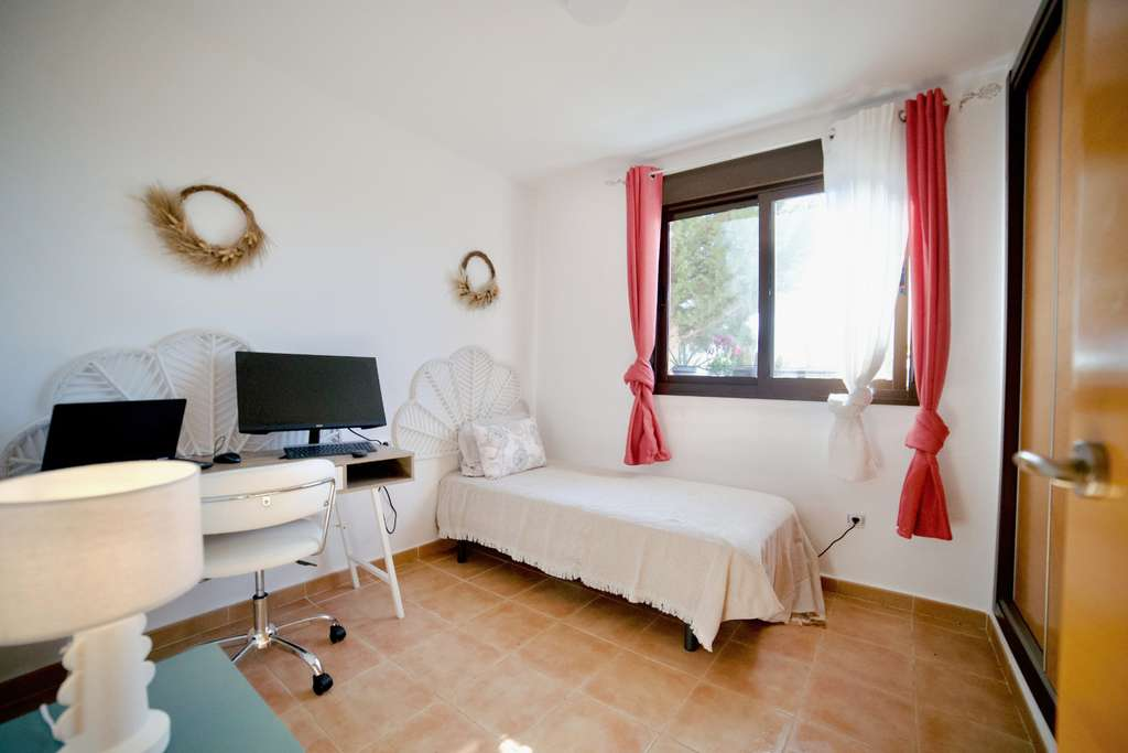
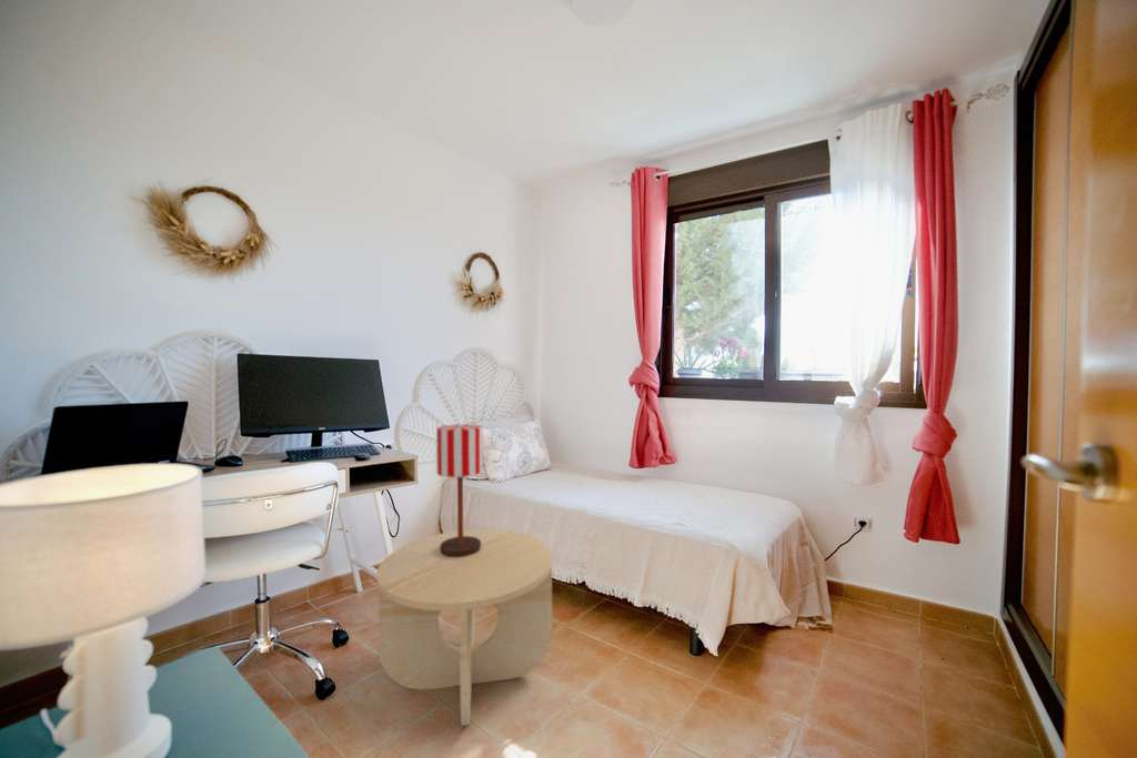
+ table lamp [435,423,484,557]
+ side table [375,528,553,727]
